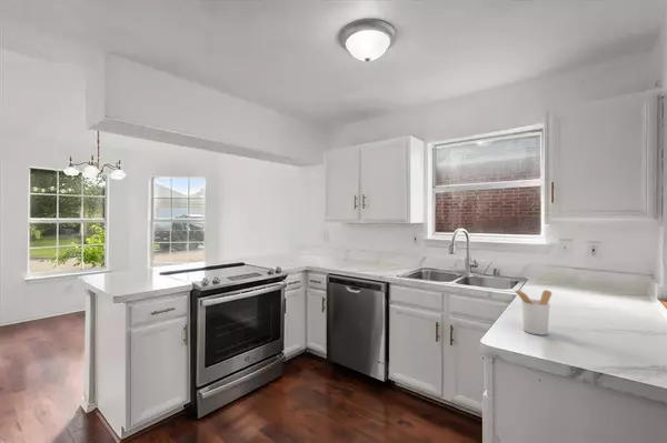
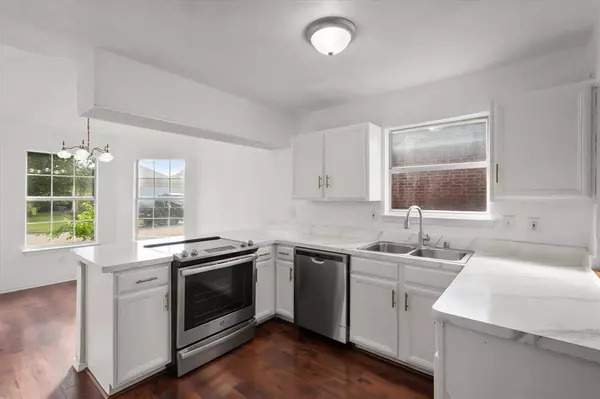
- utensil holder [512,289,552,336]
